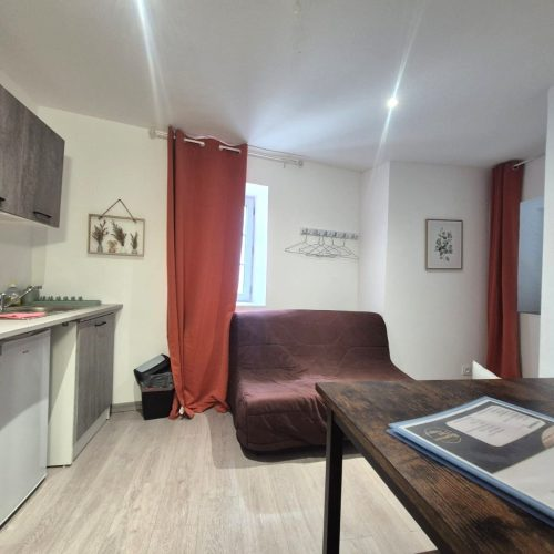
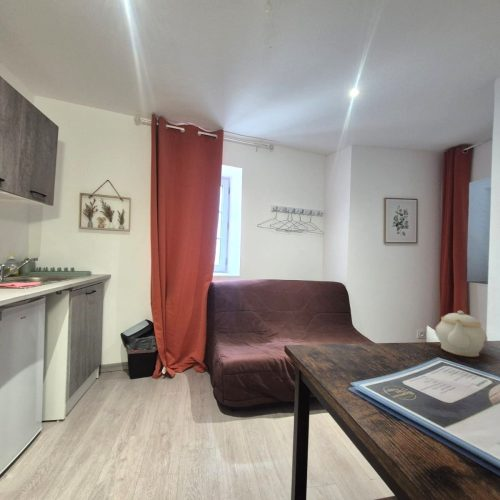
+ teapot [434,310,488,357]
